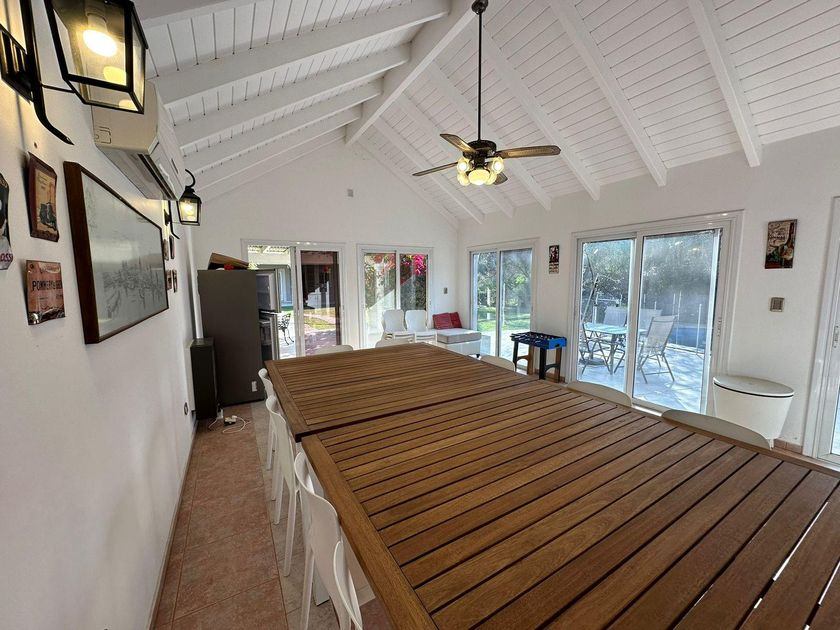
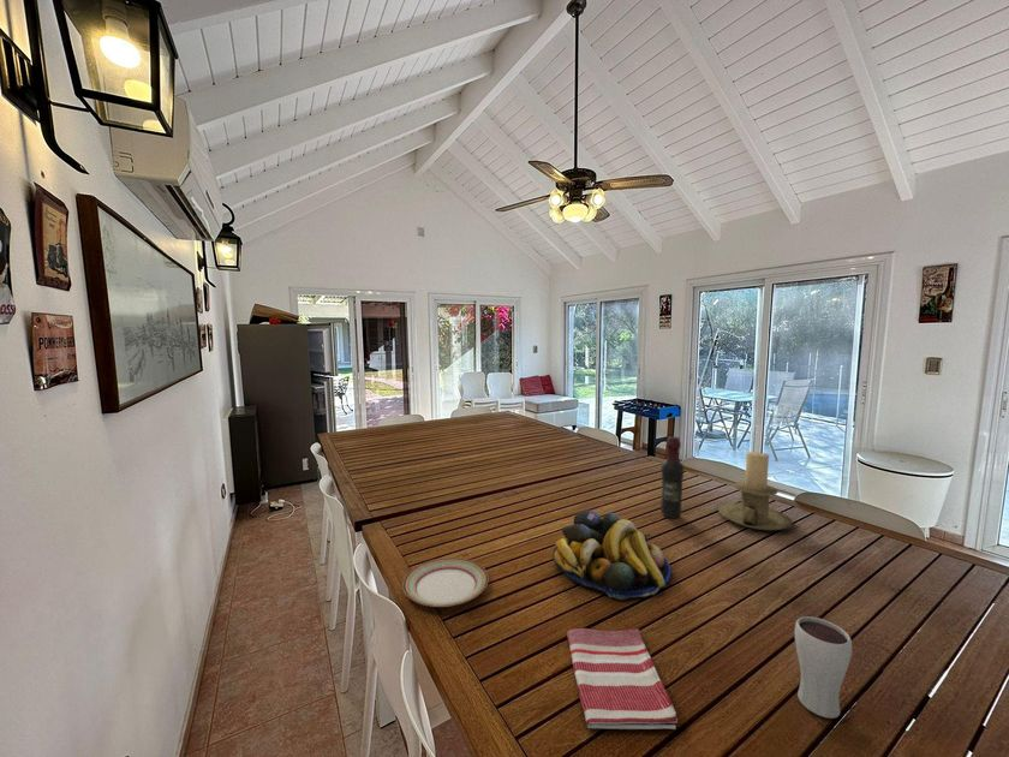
+ plate [401,556,489,608]
+ drinking glass [794,615,853,720]
+ dish towel [566,627,679,731]
+ candle holder [717,451,794,531]
+ fruit bowl [553,509,671,601]
+ wine bottle [661,435,685,519]
